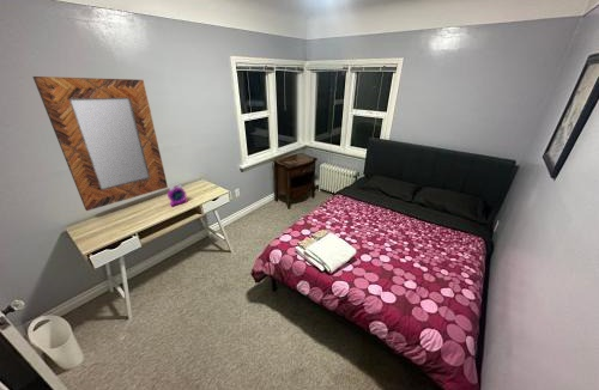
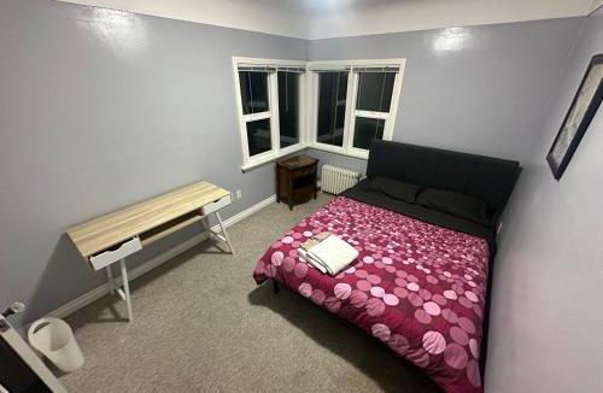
- home mirror [31,75,169,212]
- alarm clock [167,182,188,207]
